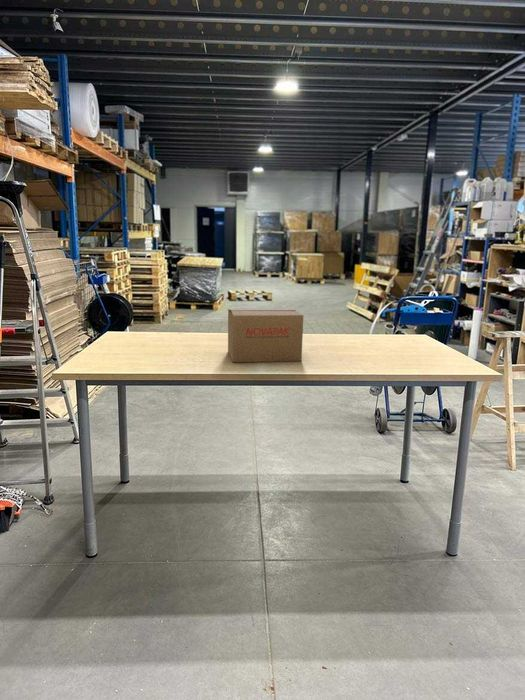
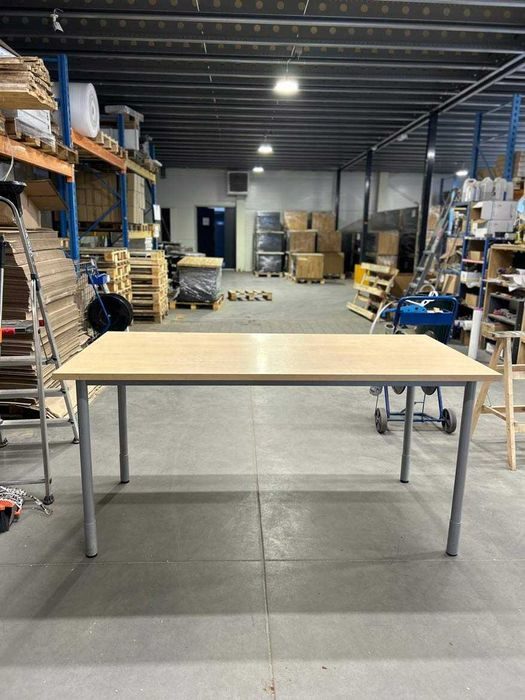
- cardboard box [227,308,304,363]
